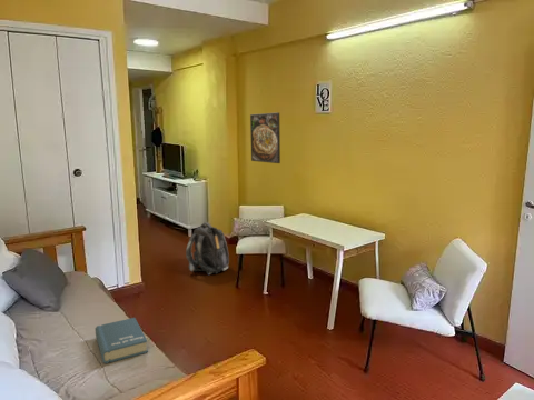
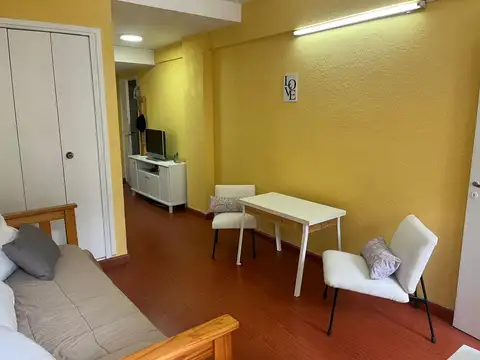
- backpack [185,221,230,276]
- book [93,317,149,364]
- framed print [249,111,281,164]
